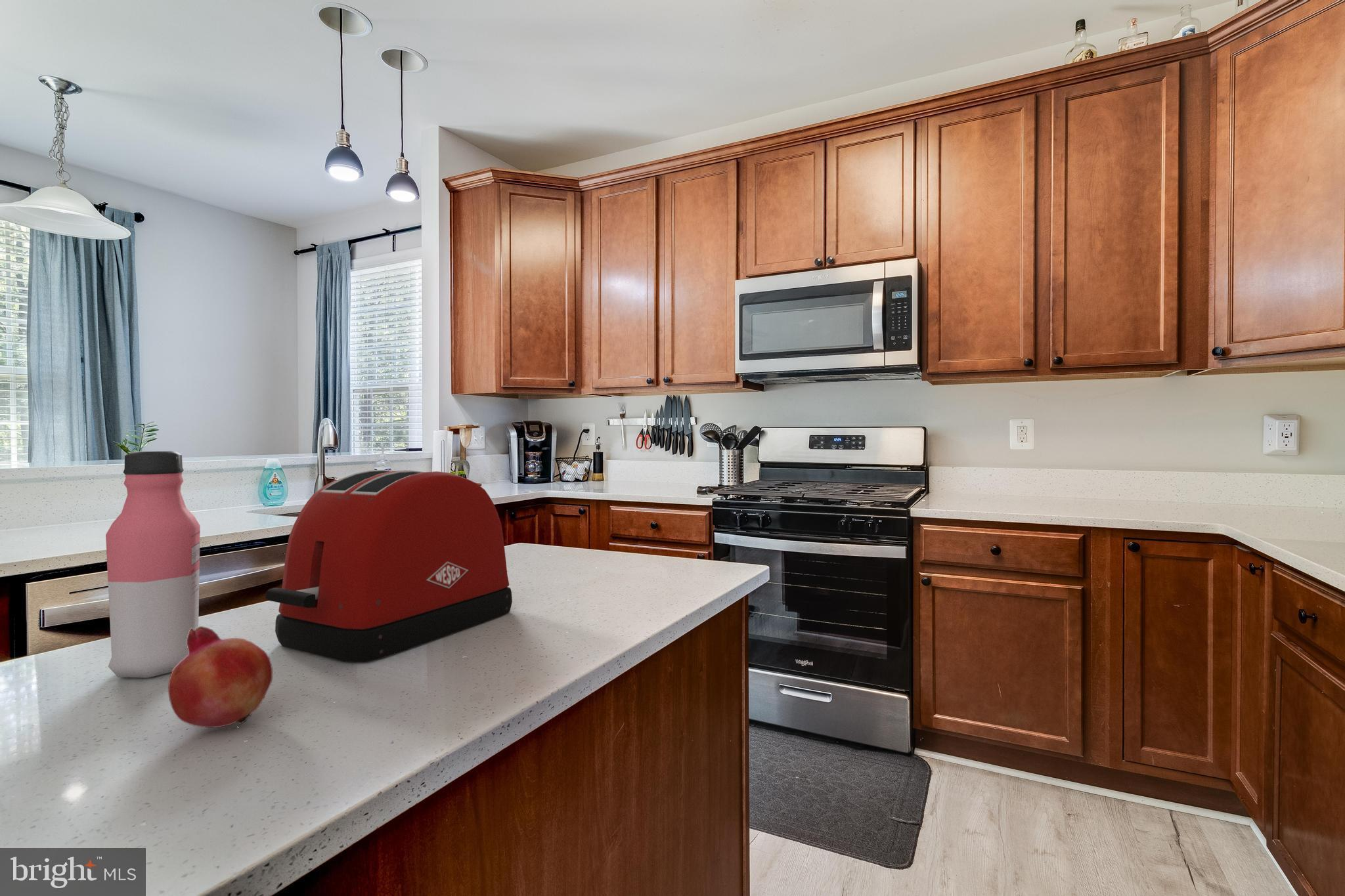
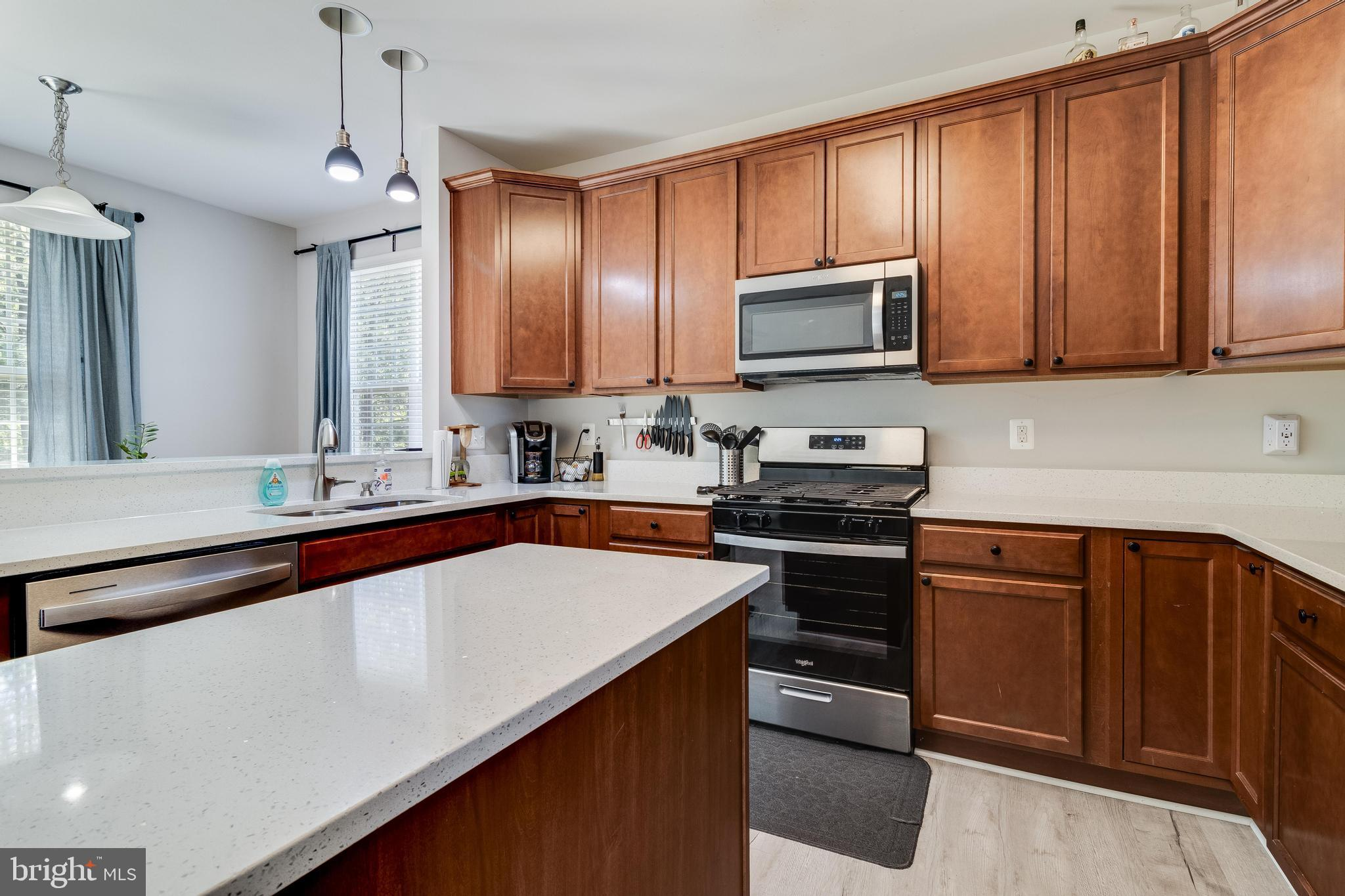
- toaster [265,469,513,663]
- water bottle [105,450,201,678]
- fruit [167,626,273,729]
